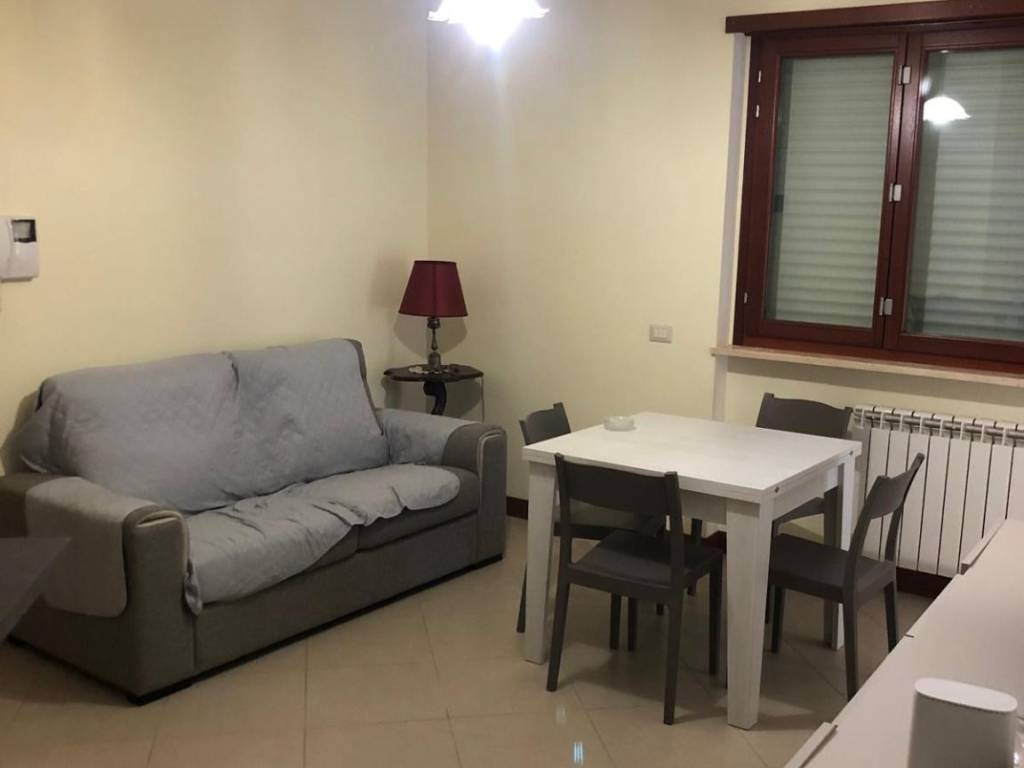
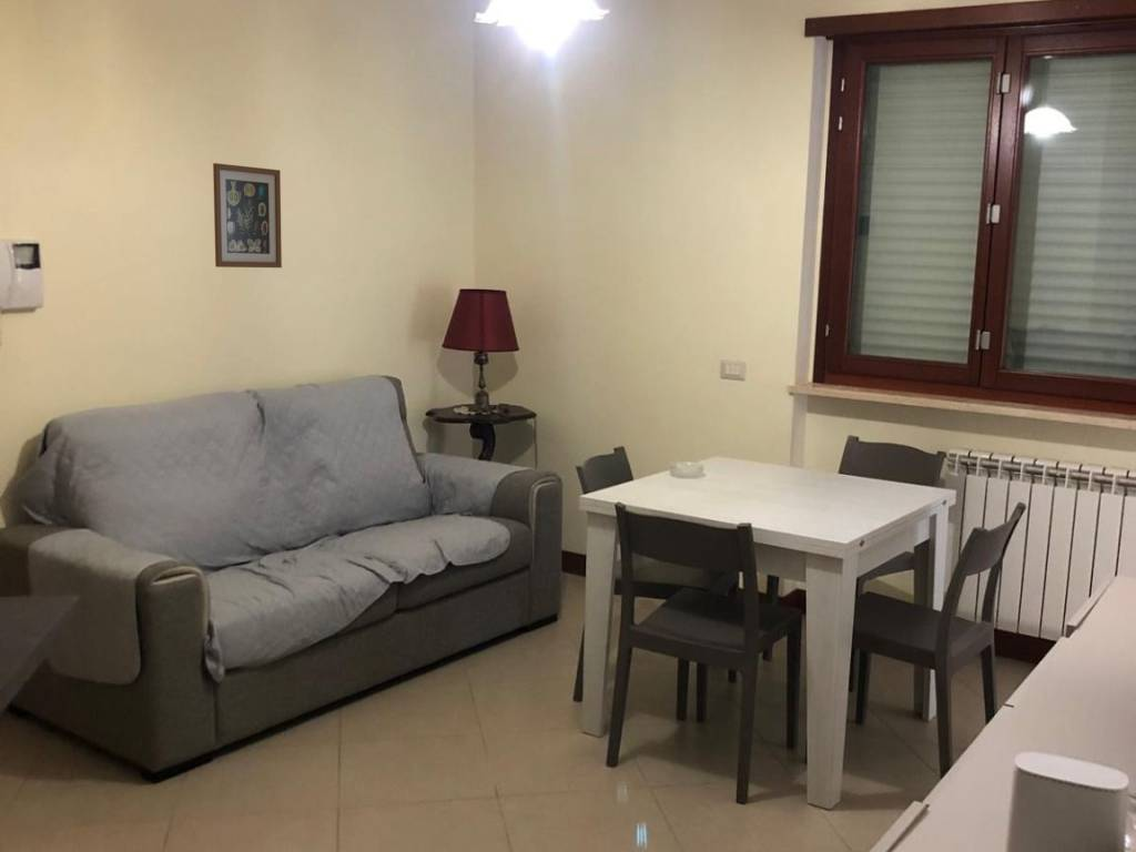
+ wall art [212,162,283,268]
